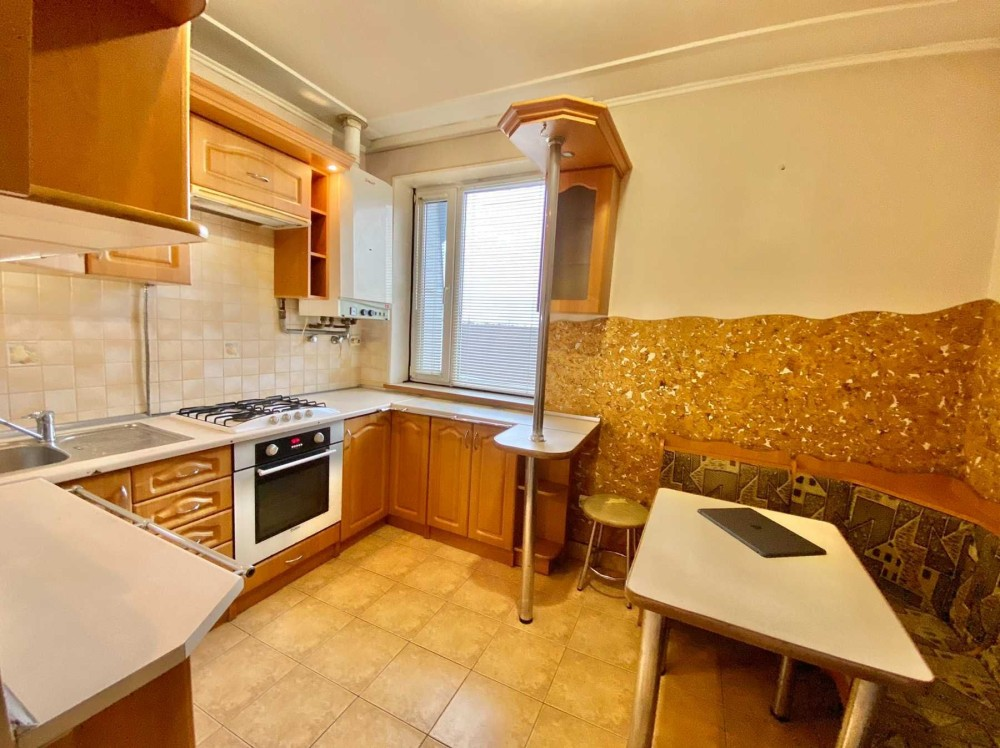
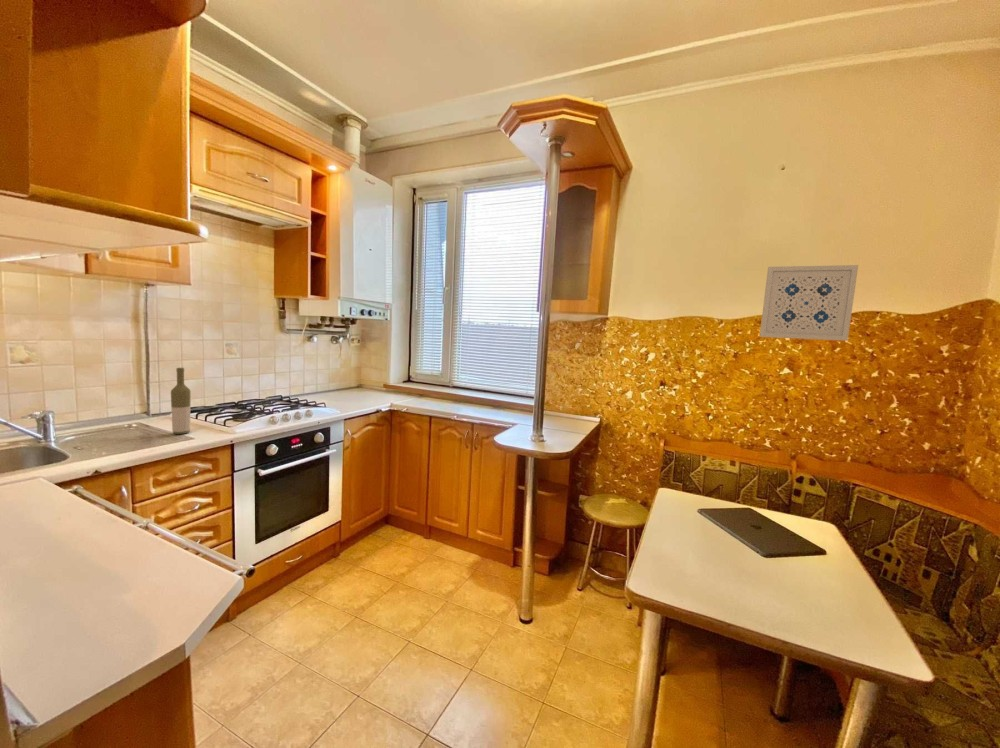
+ bottle [170,367,191,435]
+ wall art [759,264,859,342]
